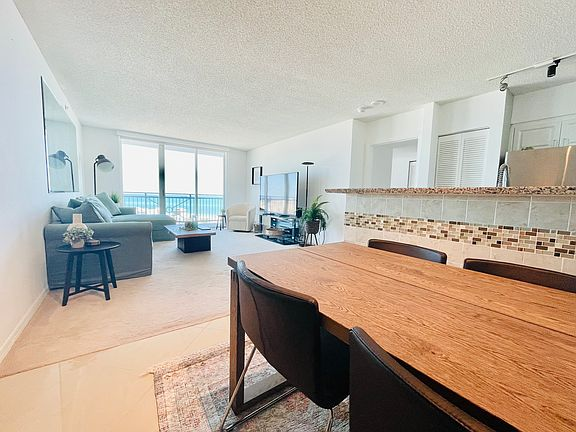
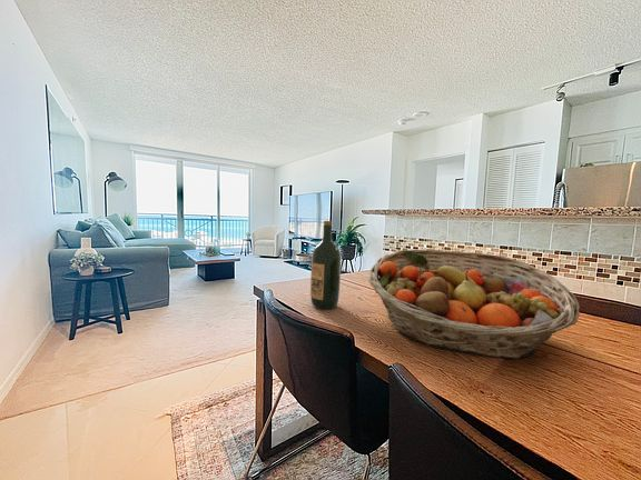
+ wine bottle [309,220,342,310]
+ fruit basket [368,249,581,360]
